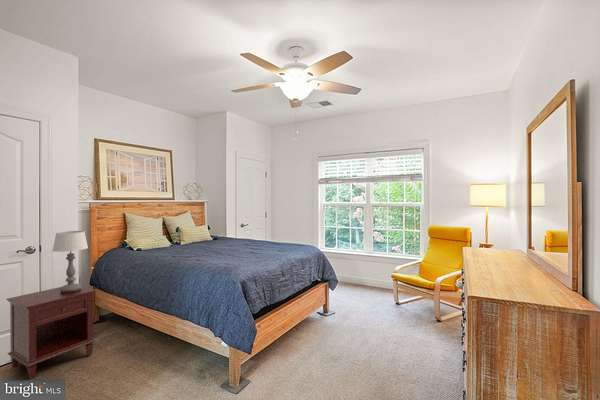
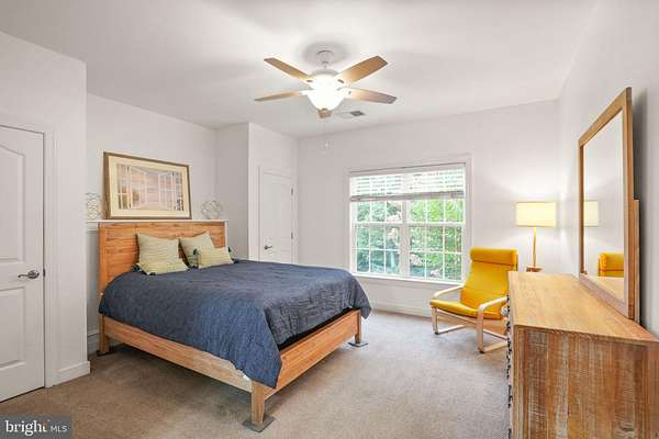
- nightstand [5,285,97,380]
- table lamp [52,230,89,293]
